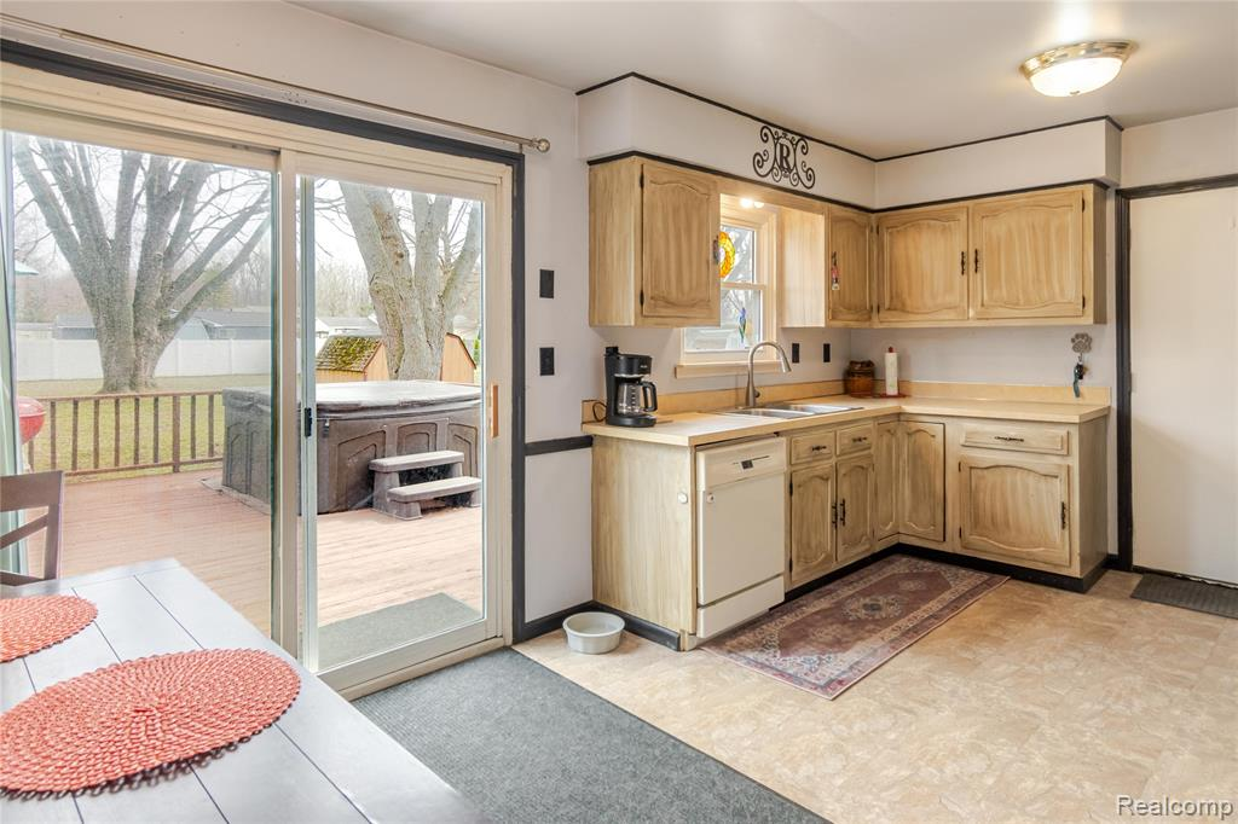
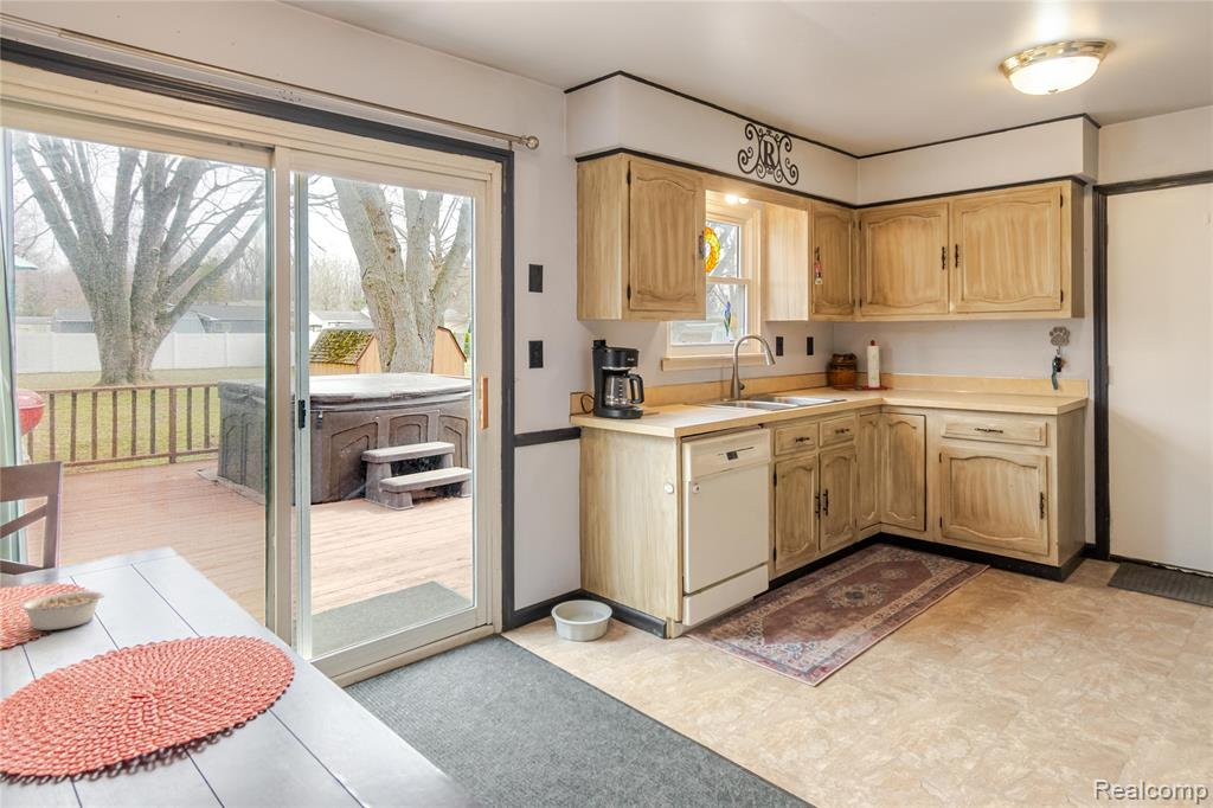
+ legume [18,590,107,631]
